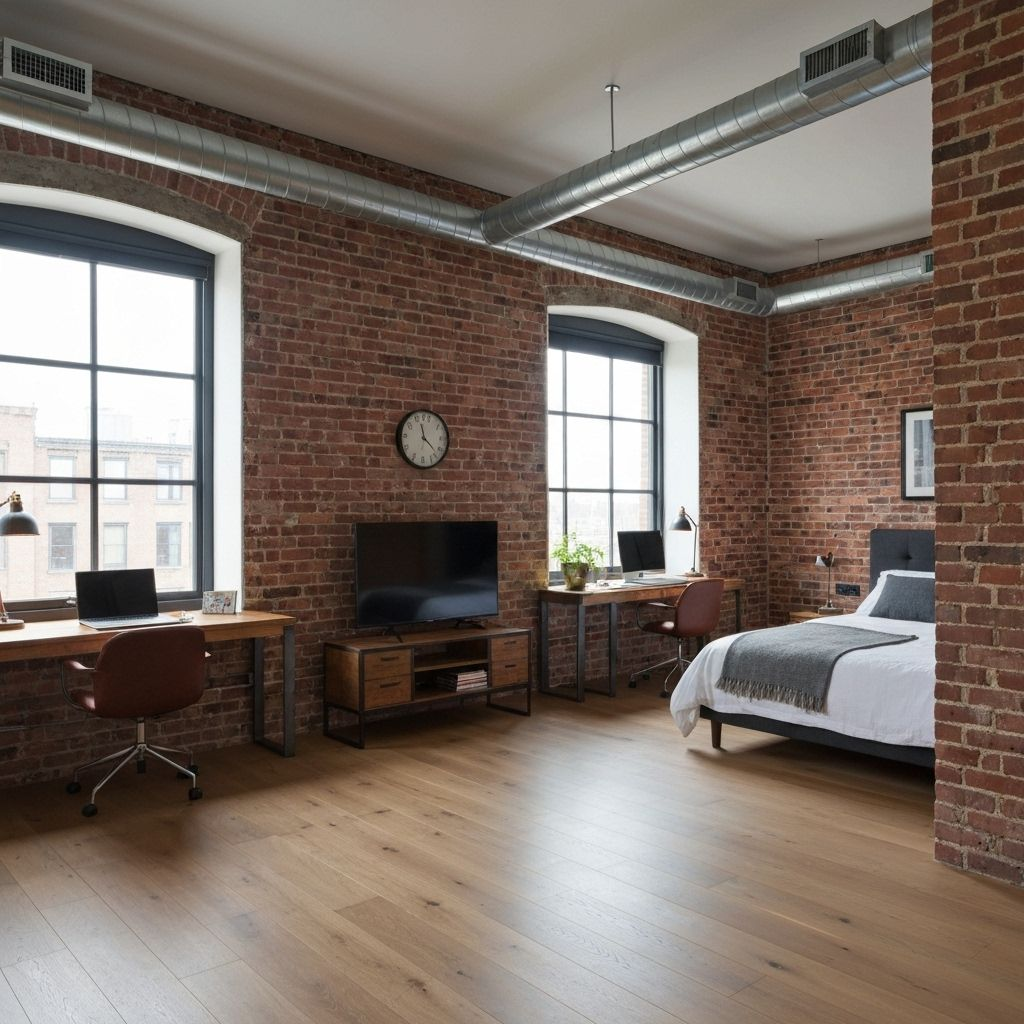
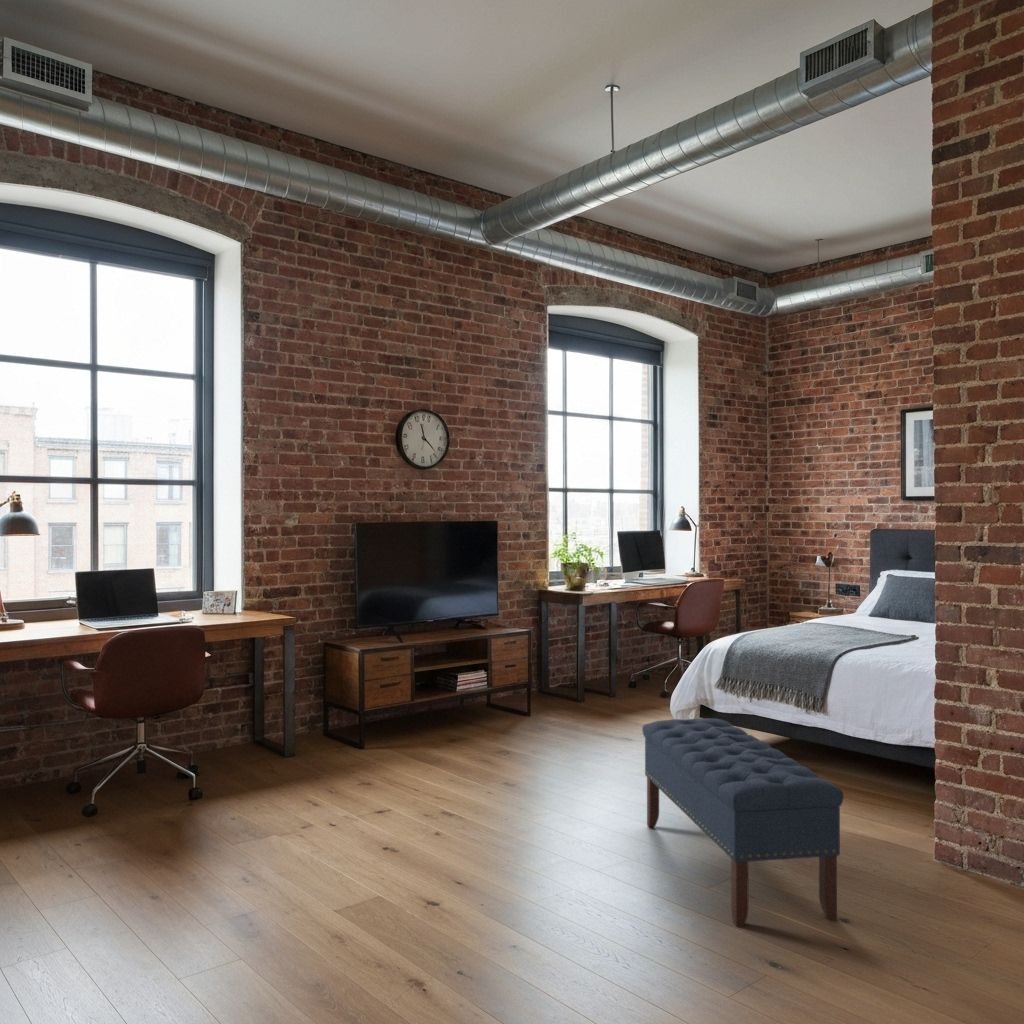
+ bench [641,717,844,928]
